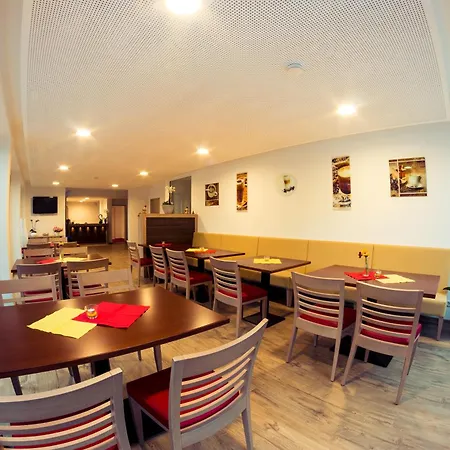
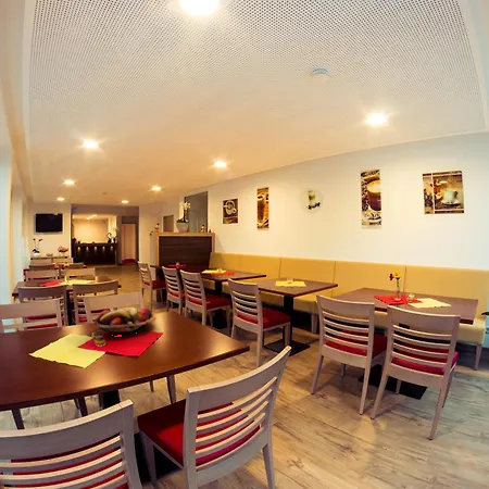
+ fruit basket [93,306,156,335]
